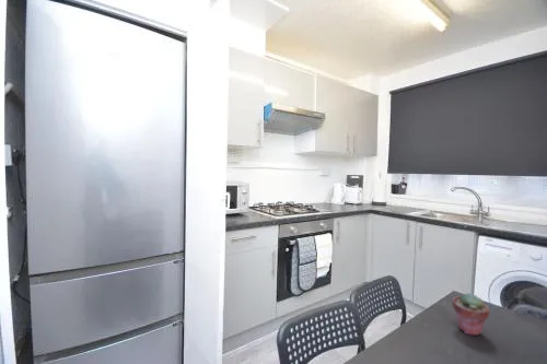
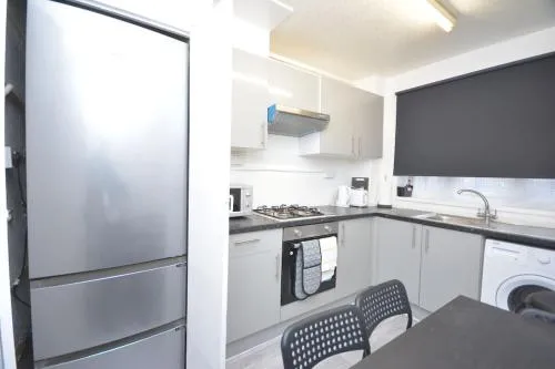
- potted succulent [451,292,490,337]
